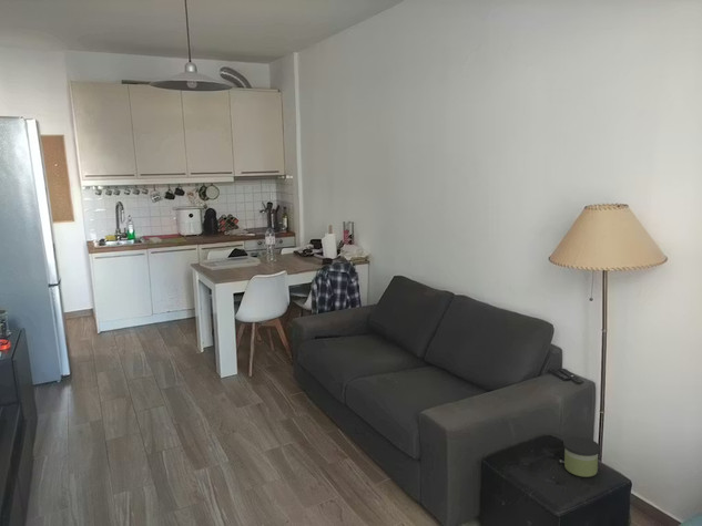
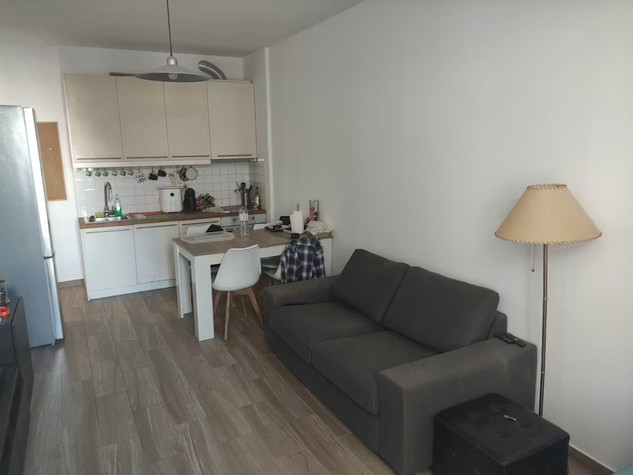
- candle [562,435,601,478]
